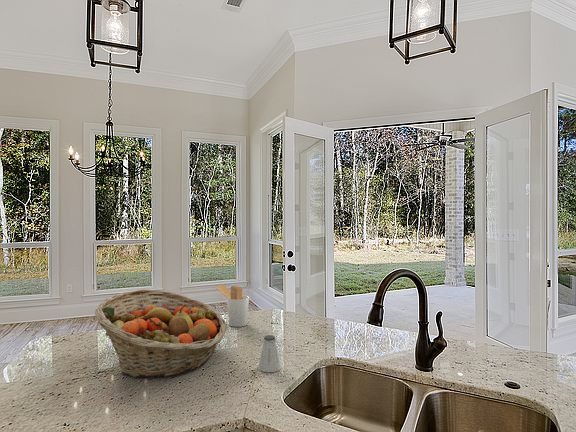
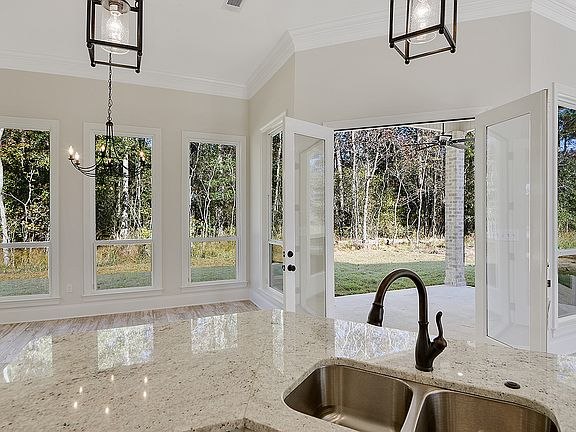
- utensil holder [215,283,250,328]
- saltshaker [257,334,282,373]
- fruit basket [94,288,227,379]
